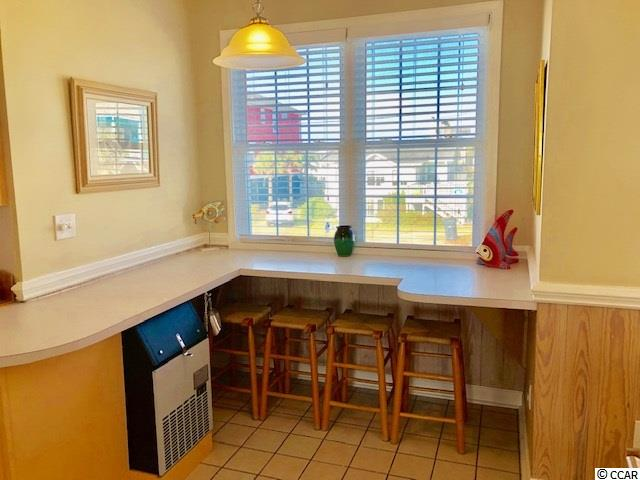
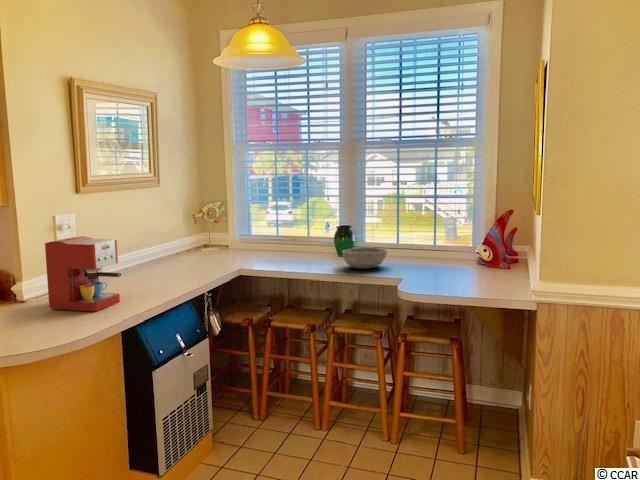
+ coffee maker [44,235,122,312]
+ bowl [341,246,388,269]
